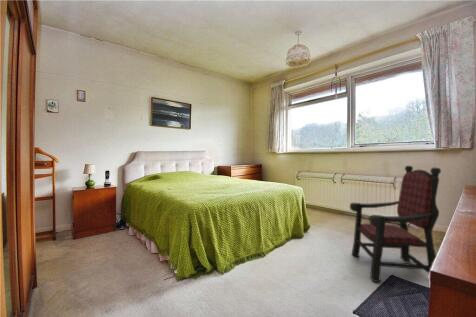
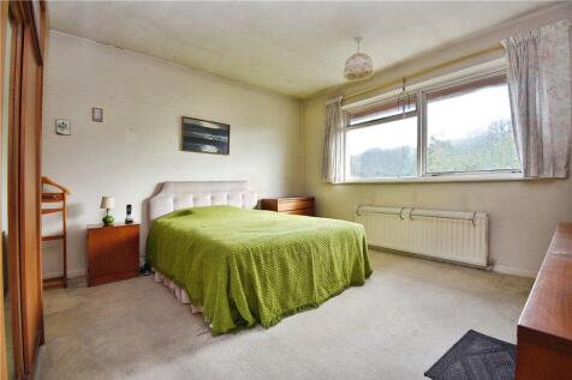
- armchair [349,165,442,283]
